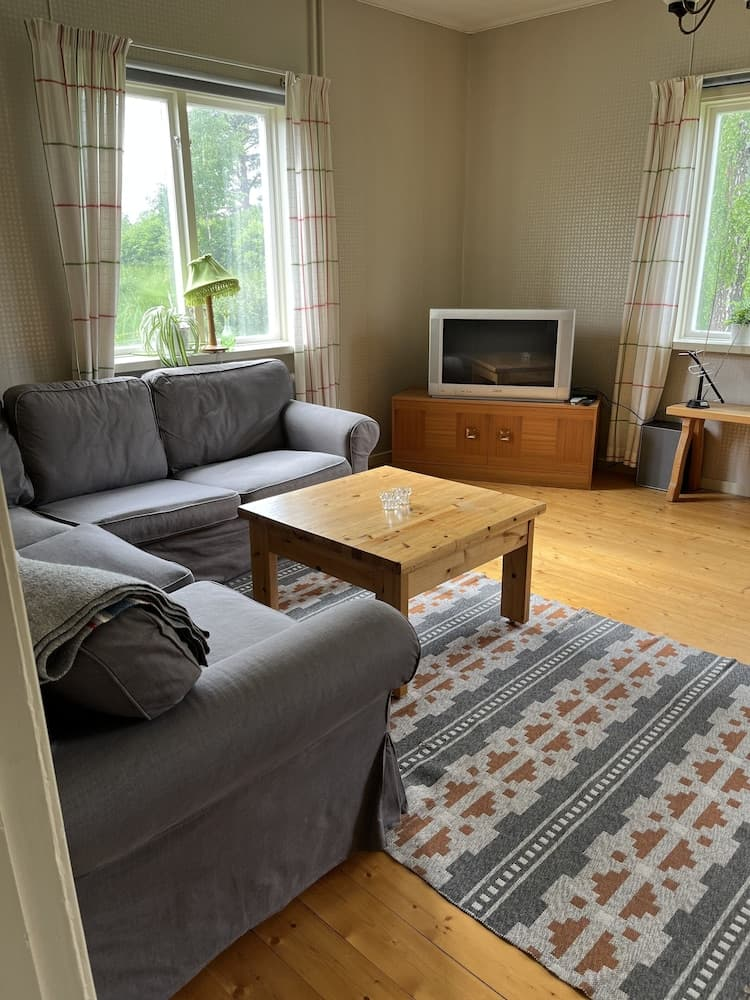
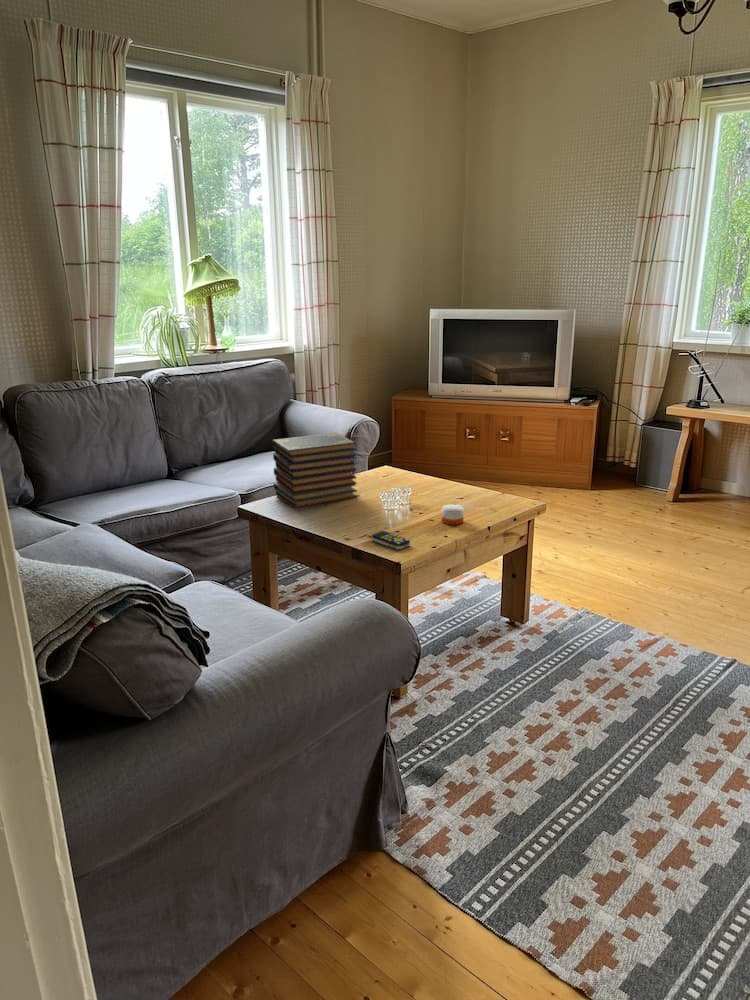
+ remote control [370,530,411,550]
+ candle [441,495,465,526]
+ book stack [271,432,358,509]
